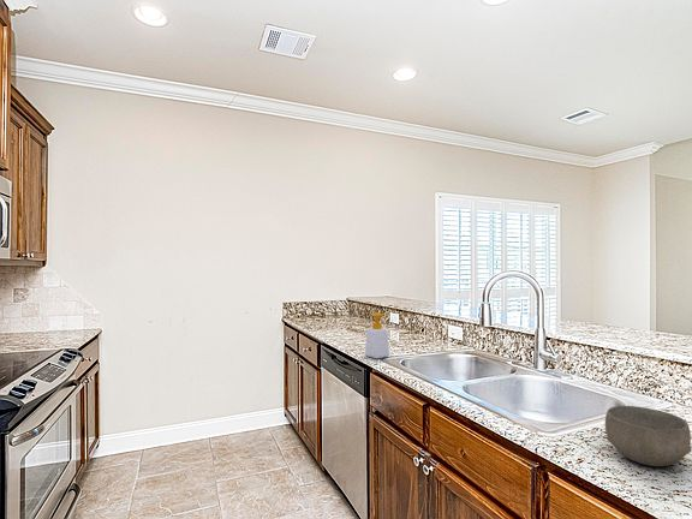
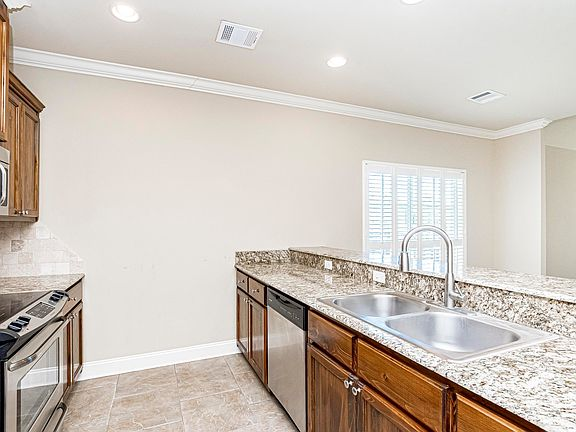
- bowl [604,405,692,467]
- soap bottle [364,311,392,359]
